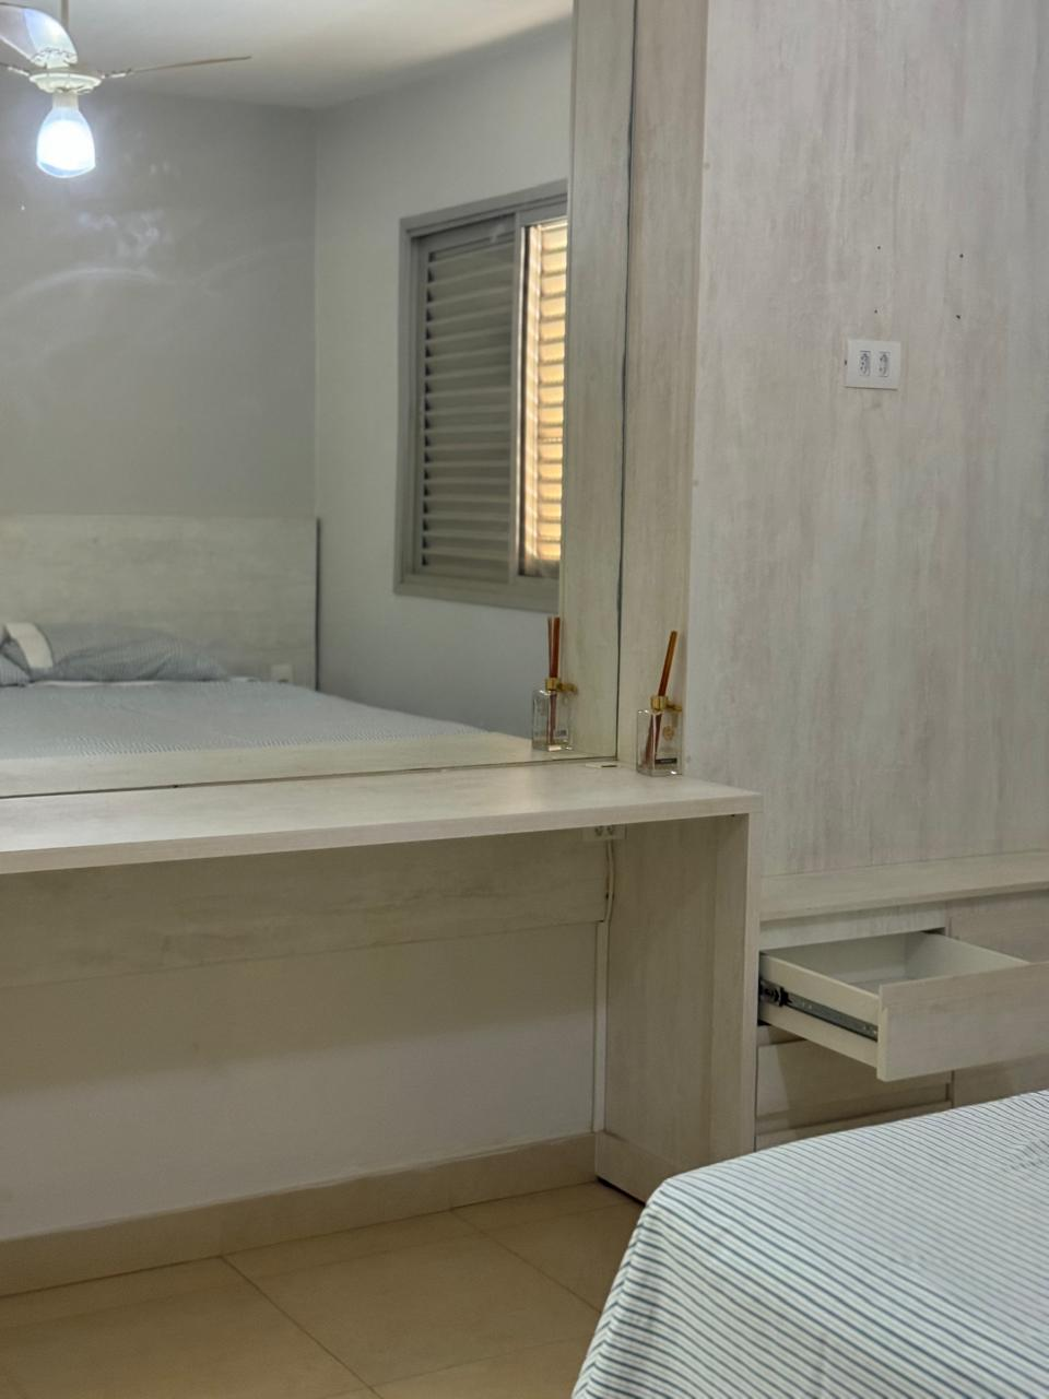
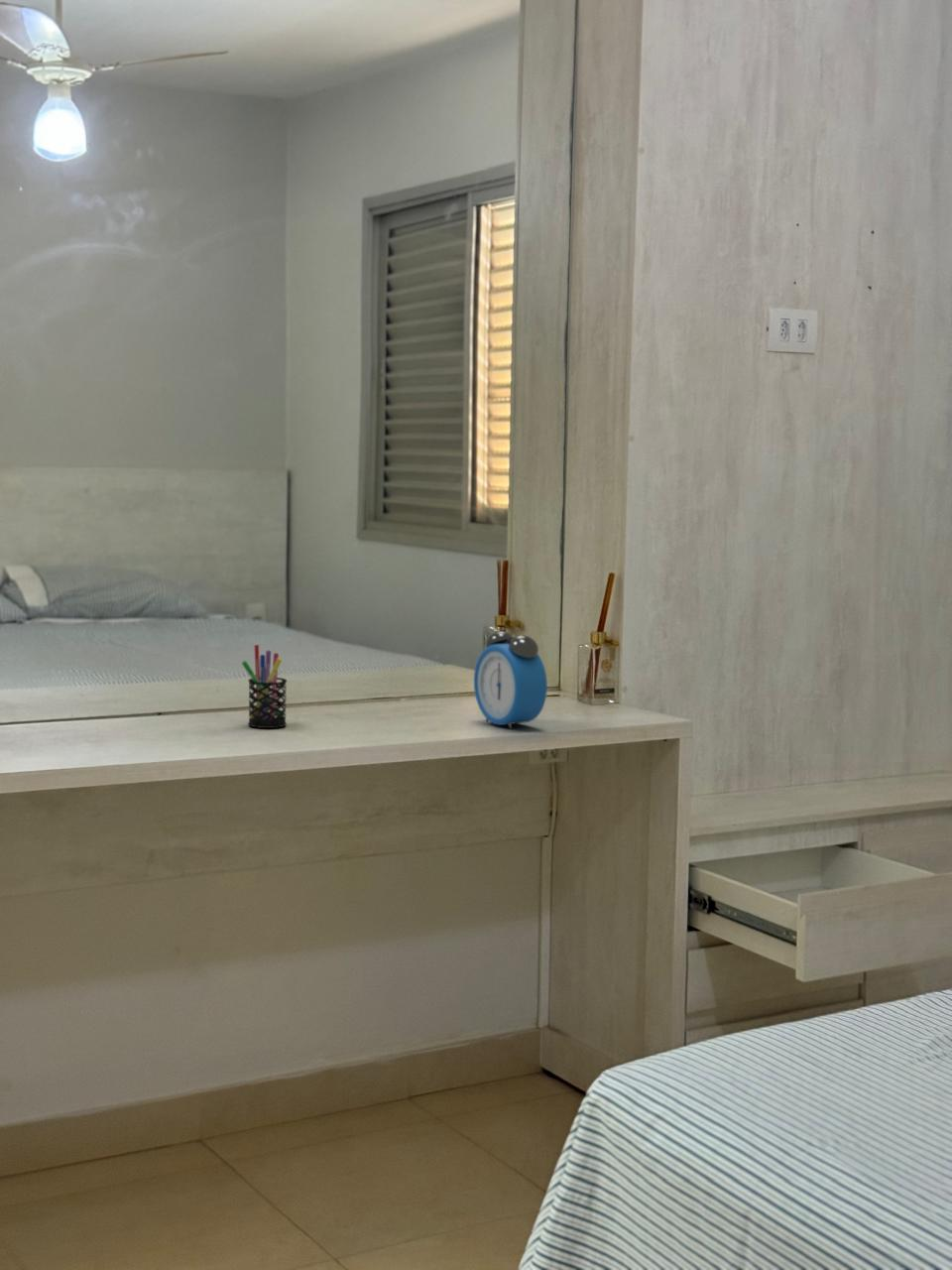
+ pen holder [241,644,288,729]
+ alarm clock [473,630,548,729]
